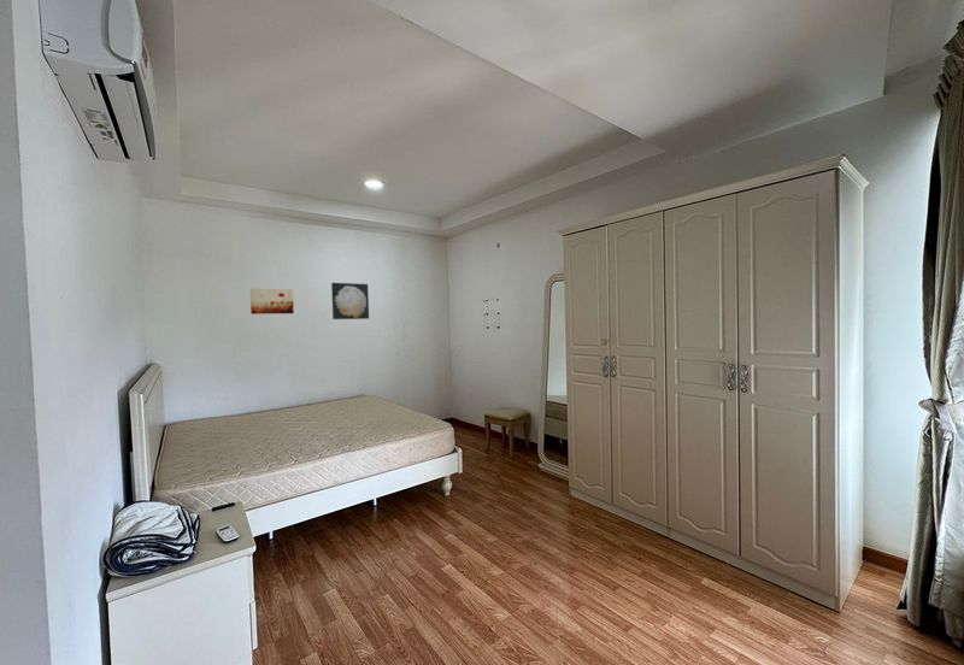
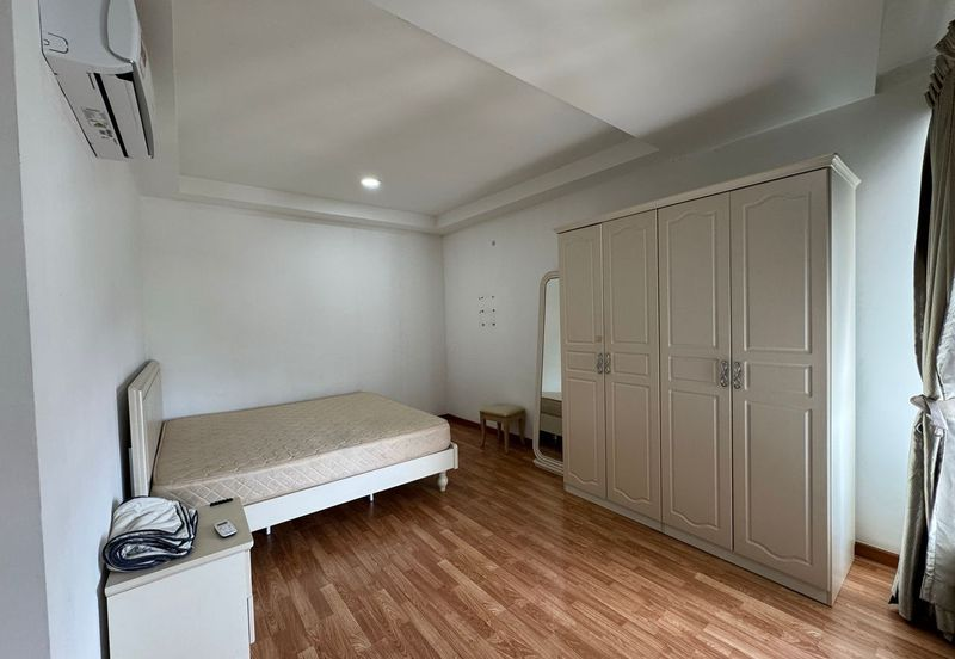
- wall art [330,282,370,320]
- wall art [249,287,295,316]
